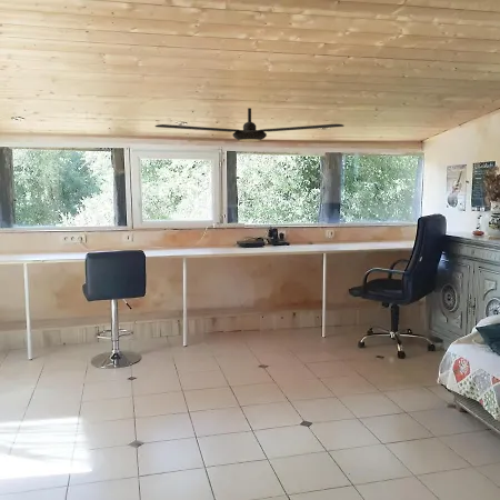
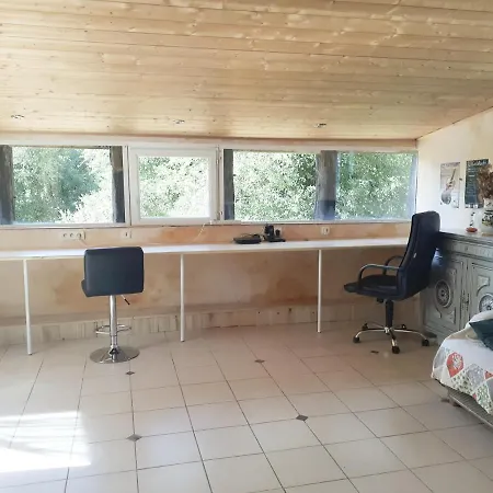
- ceiling fan [154,107,344,143]
